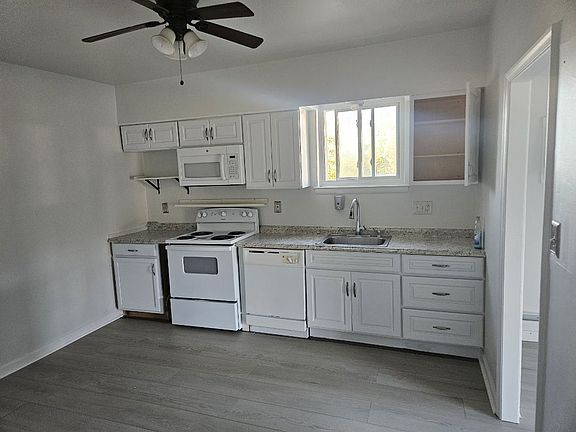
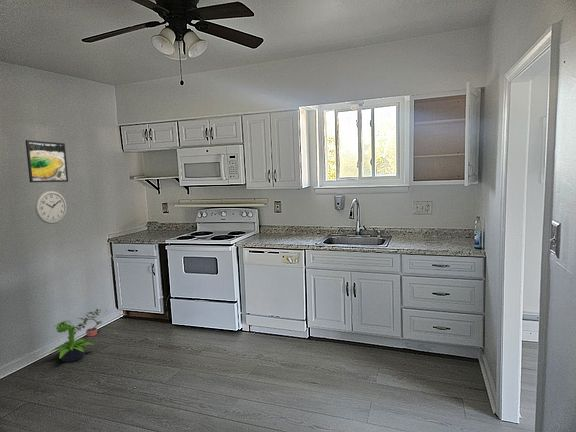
+ wall clock [34,190,68,225]
+ potted plant [74,308,104,337]
+ potted plant [48,319,96,363]
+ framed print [25,139,69,183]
